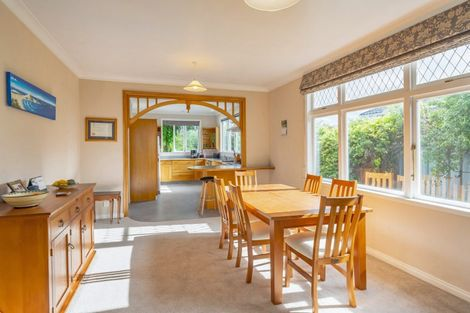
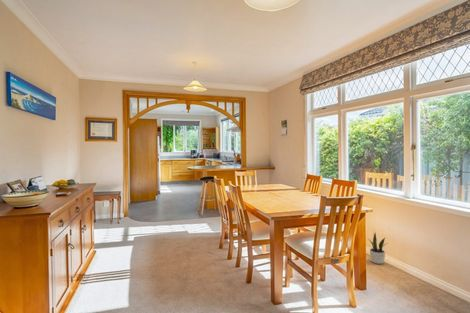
+ potted plant [366,230,388,265]
